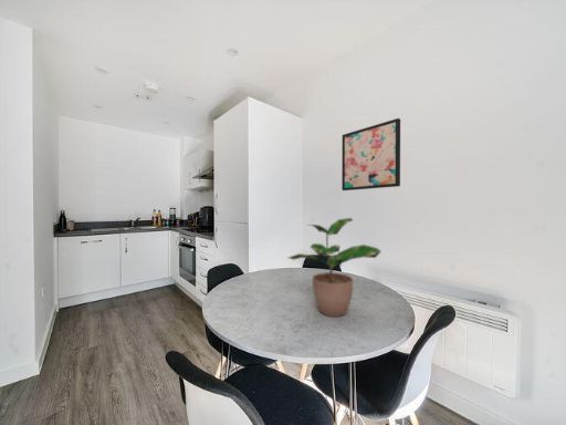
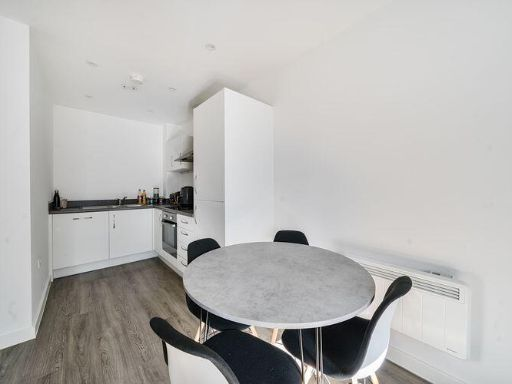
- wall art [340,117,401,191]
- potted plant [287,217,382,318]
